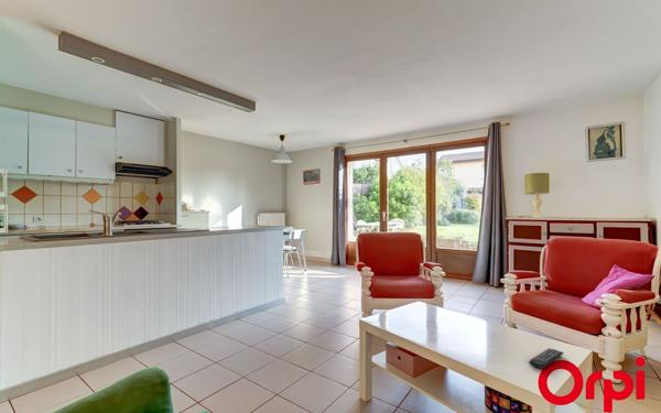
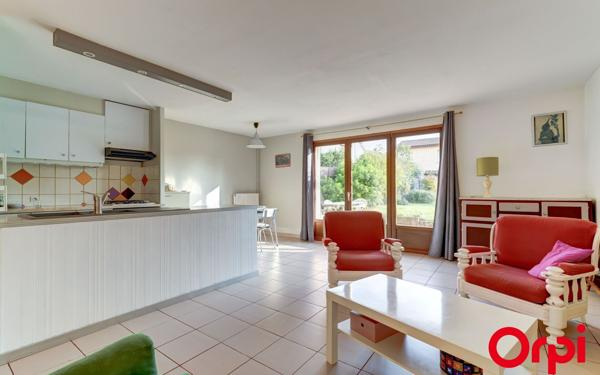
- remote control [528,347,565,370]
